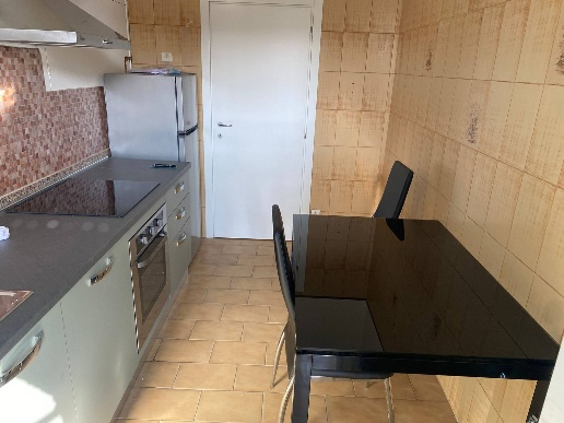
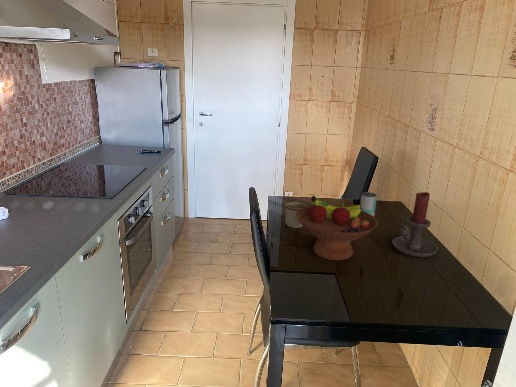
+ beverage can [359,191,378,217]
+ fruit bowl [296,195,379,261]
+ mug [284,201,308,229]
+ candle holder [391,191,439,258]
